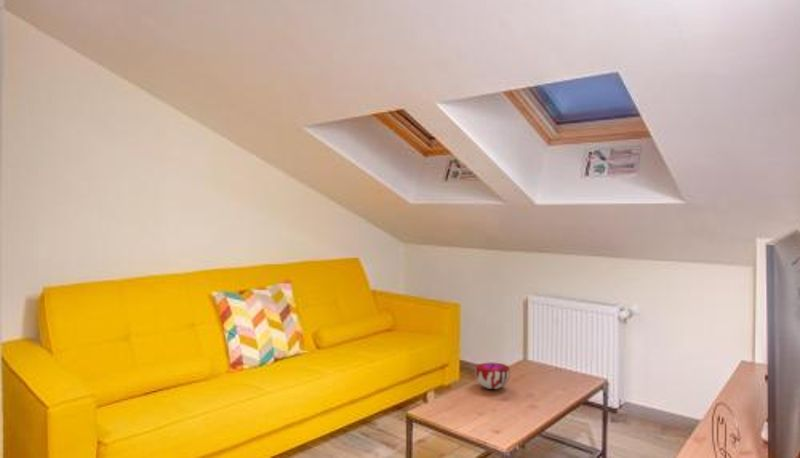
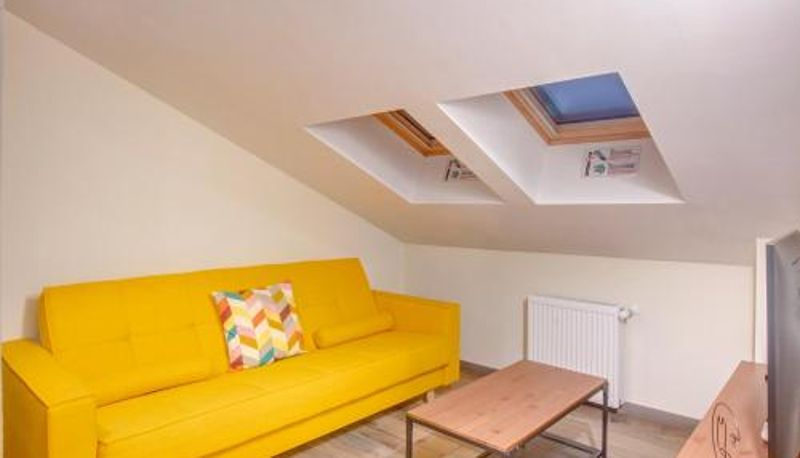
- decorative bowl [474,362,511,390]
